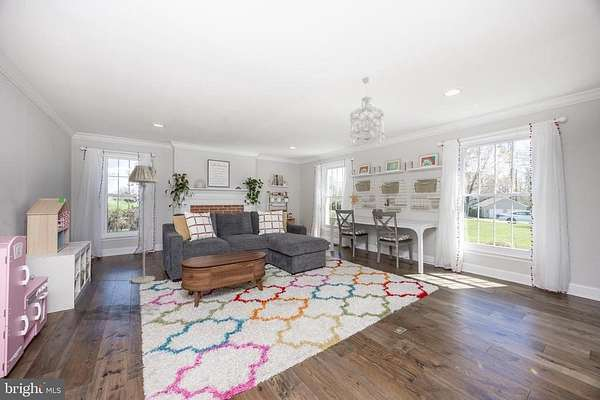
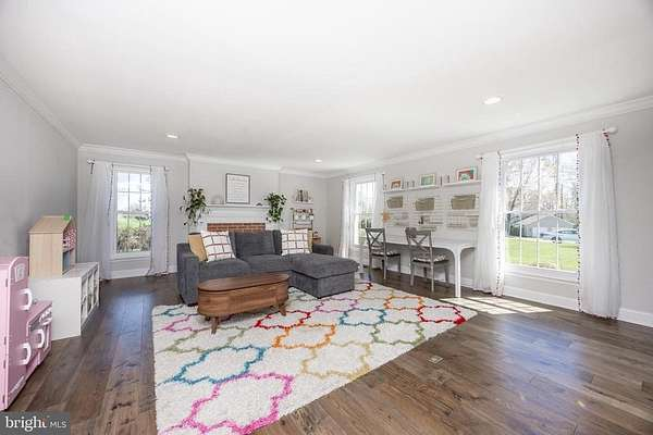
- chandelier [348,76,386,146]
- floor lamp [128,164,159,284]
